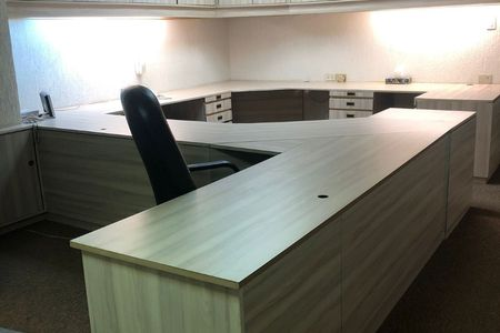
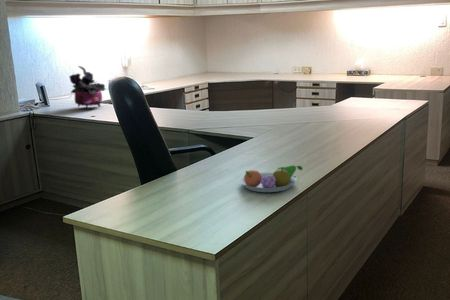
+ fruit bowl [238,164,304,193]
+ potted plant [68,65,106,110]
